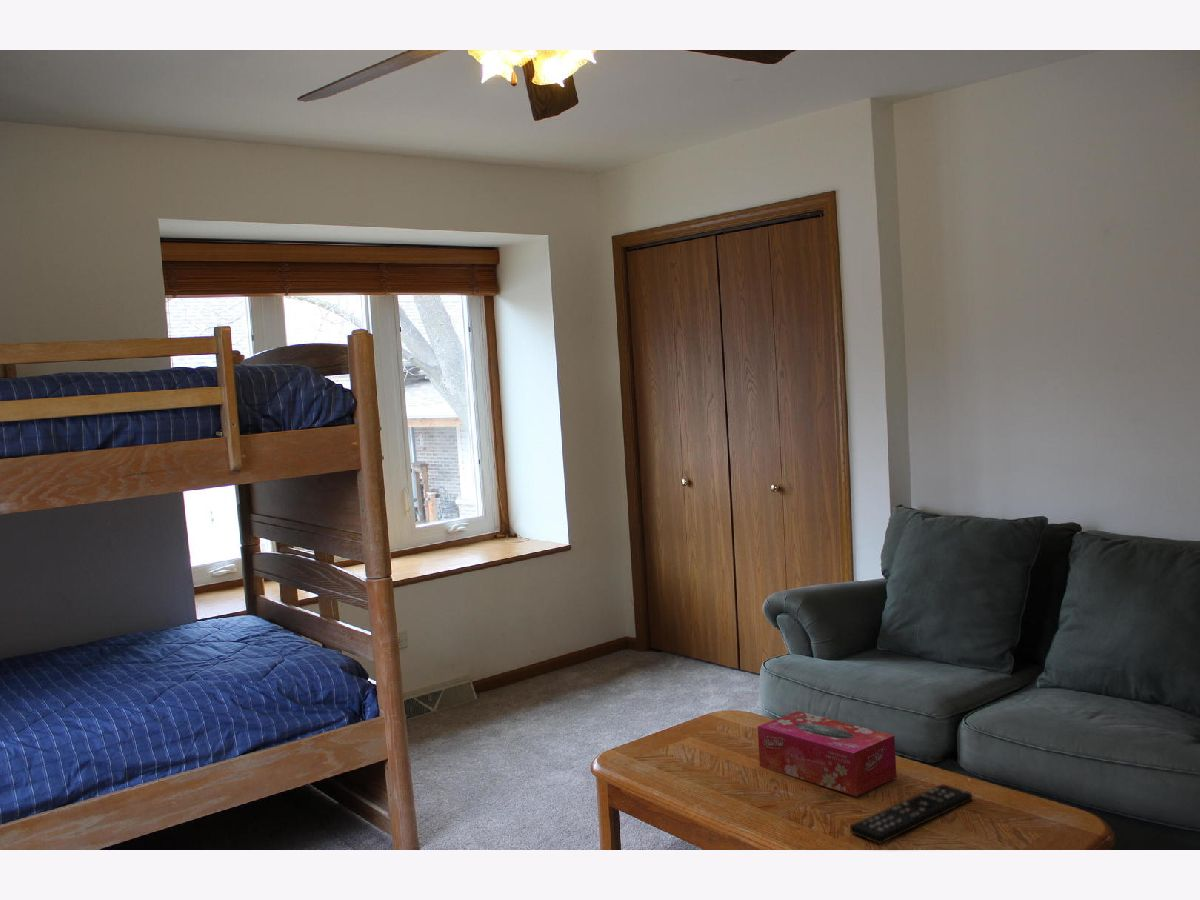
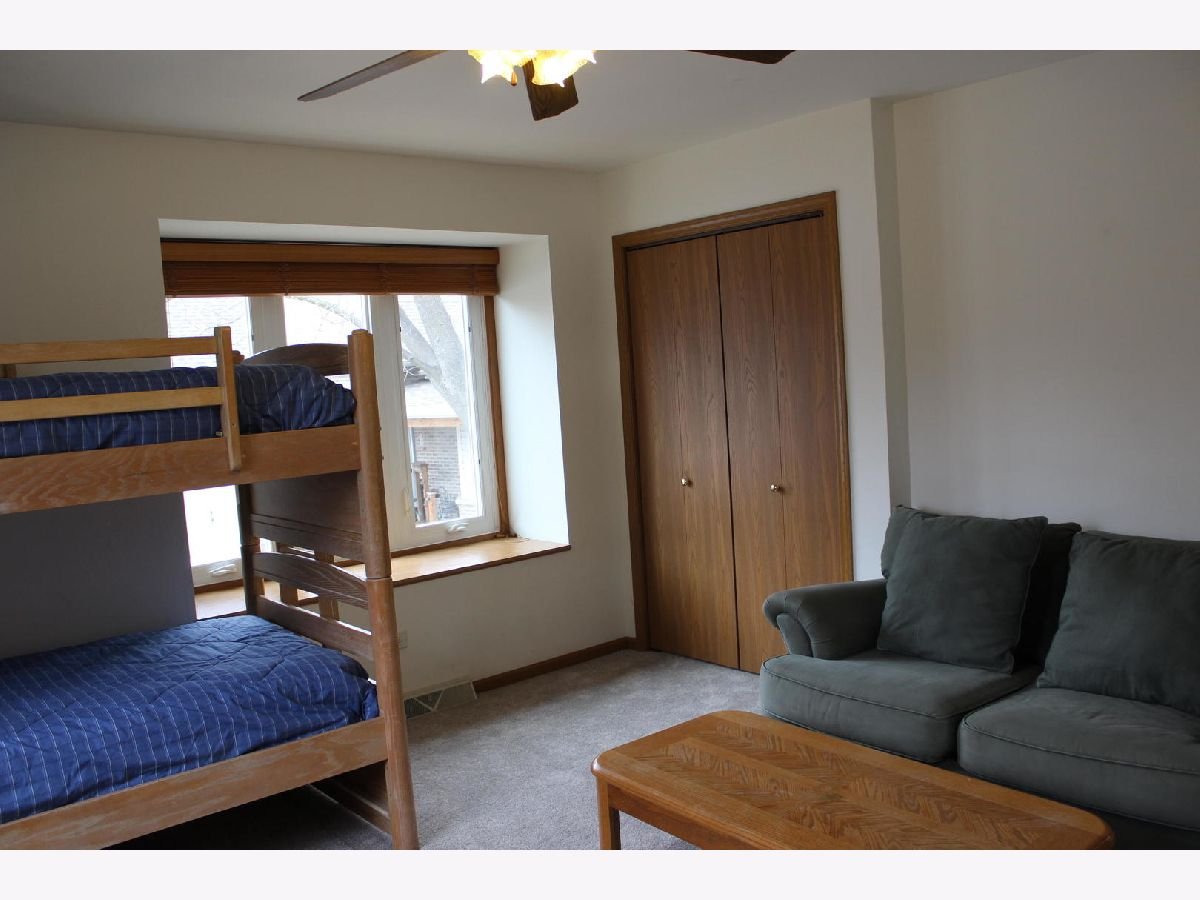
- remote control [849,783,973,845]
- tissue box [757,710,897,797]
